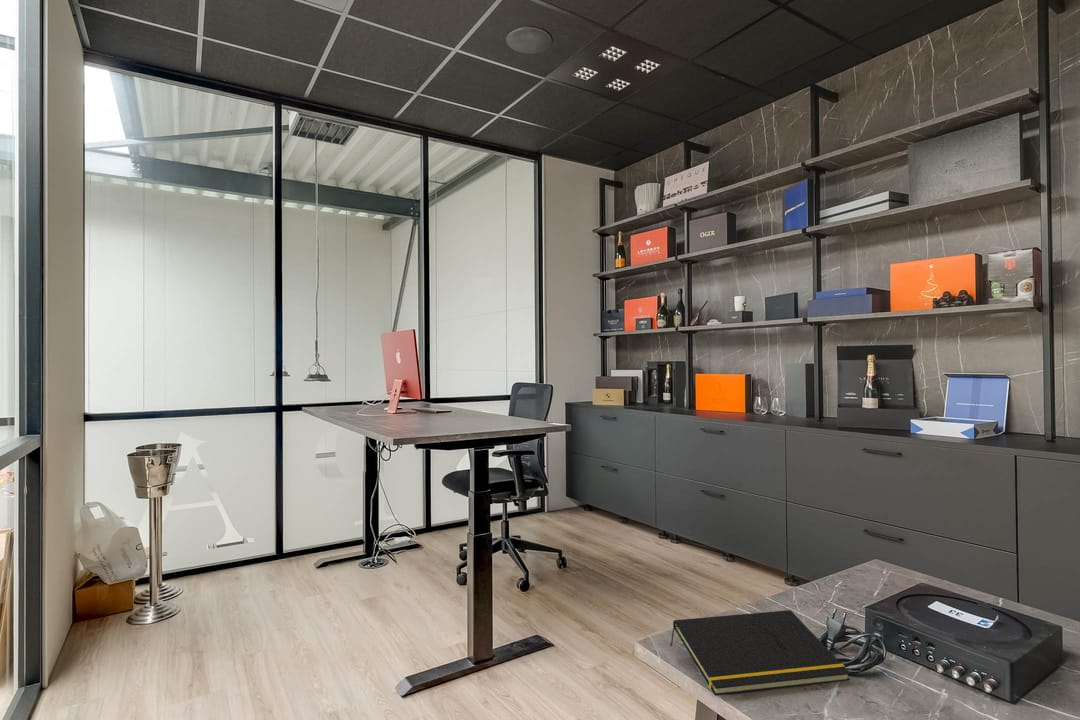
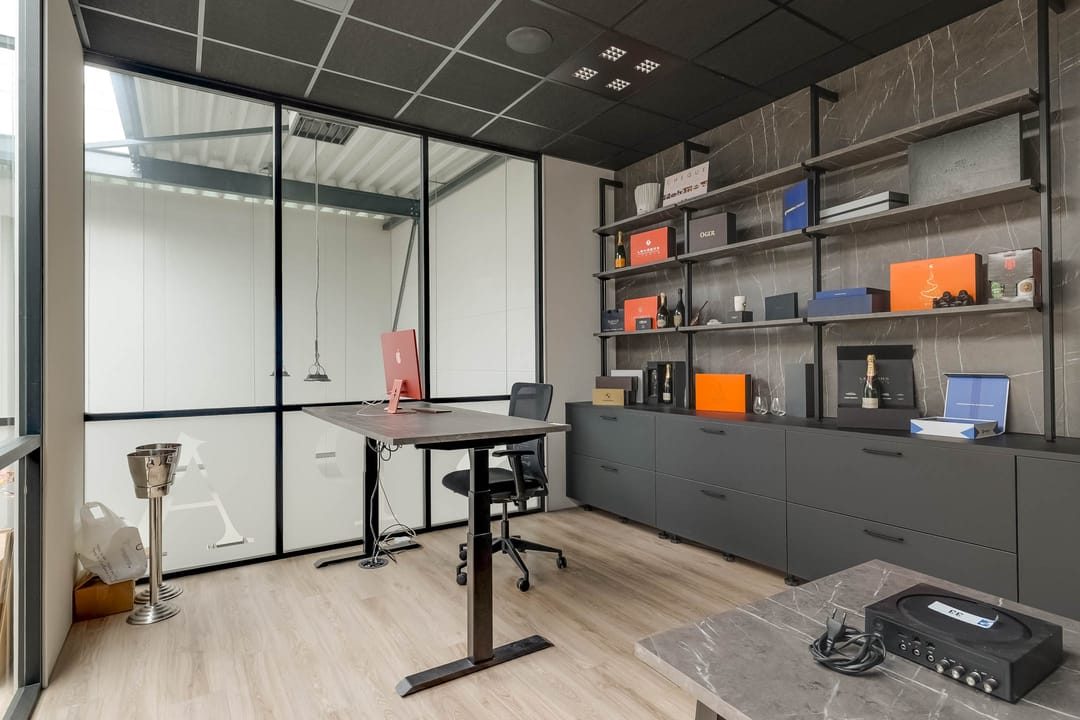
- notepad [669,609,851,697]
